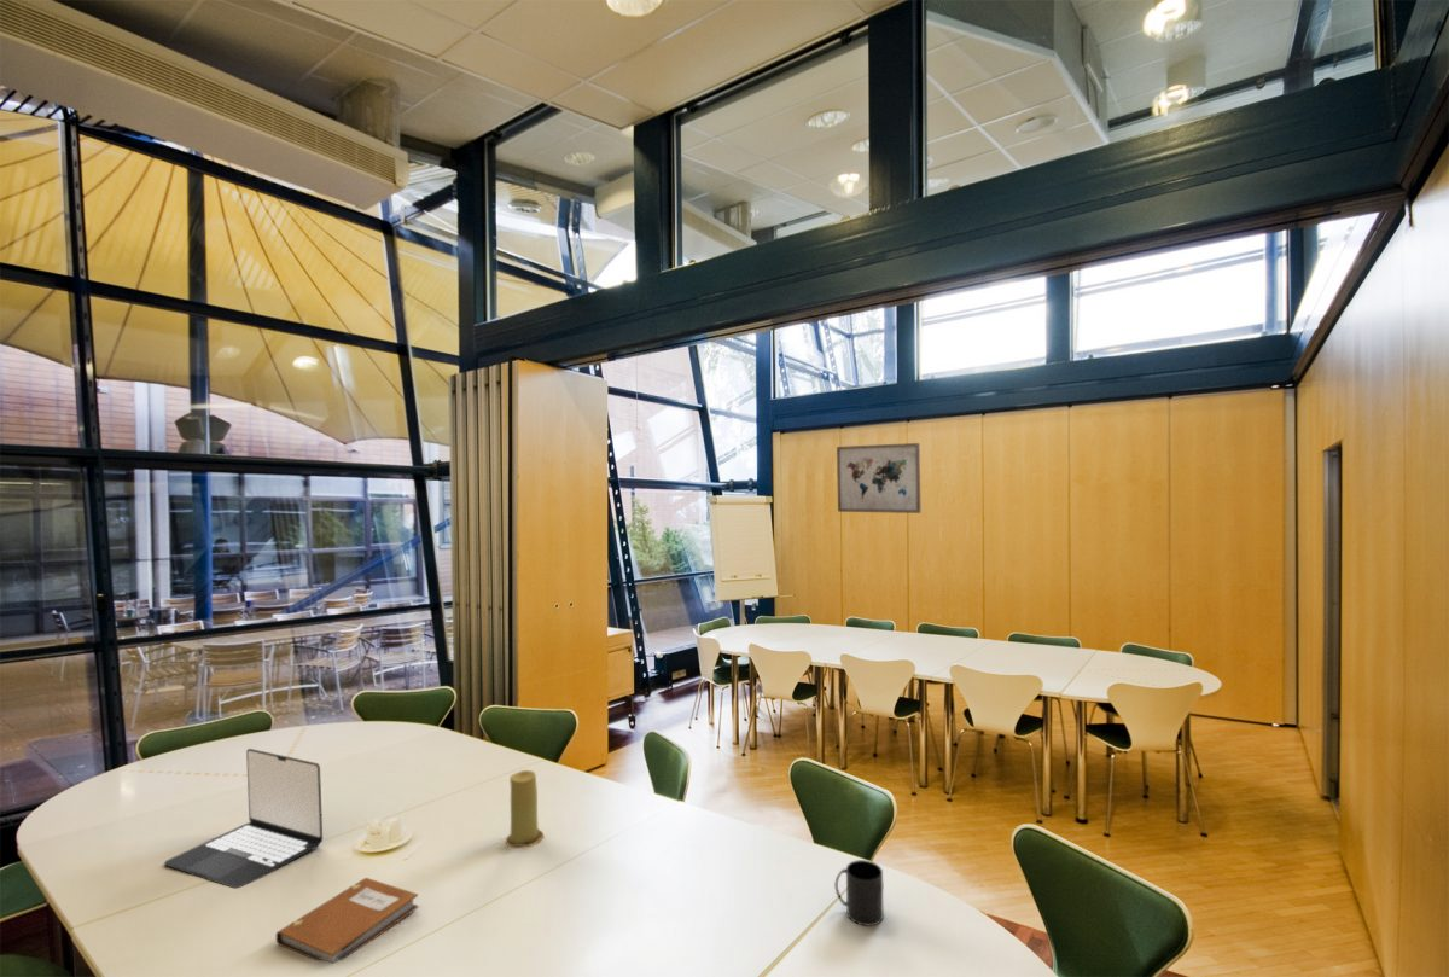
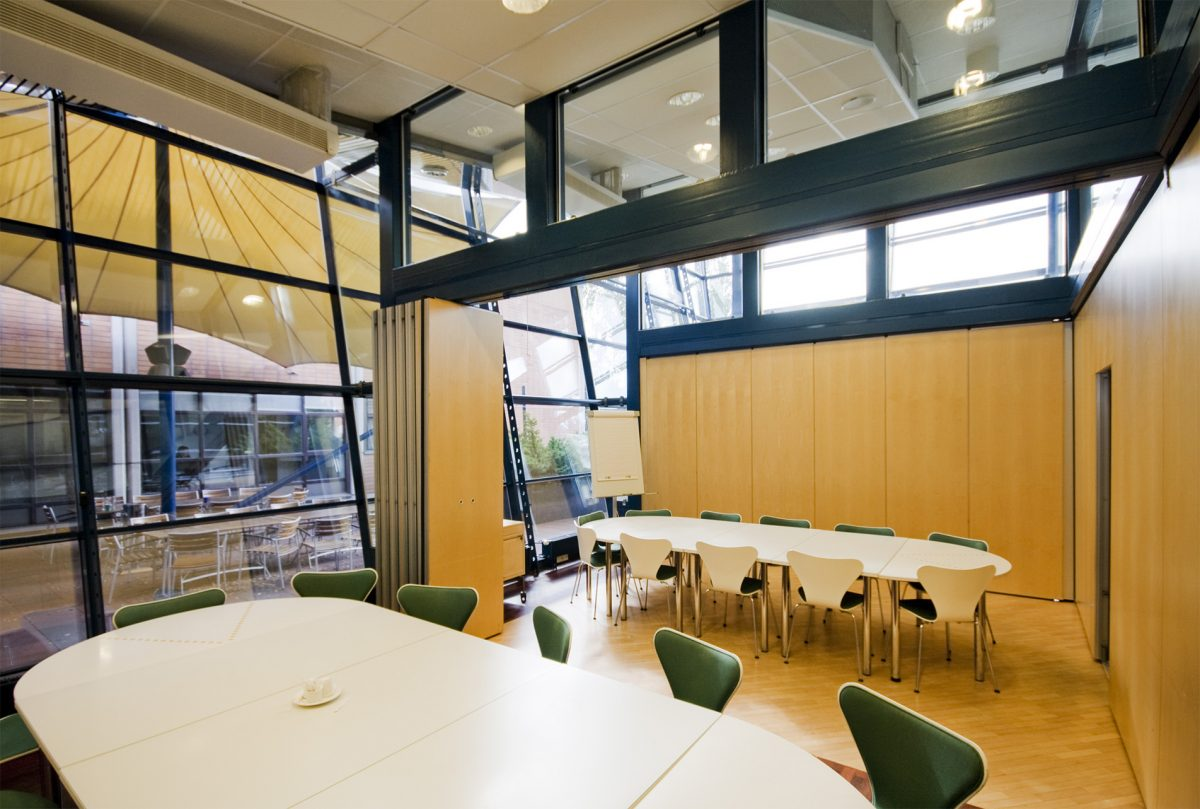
- mug [834,859,885,927]
- laptop [163,748,324,889]
- wall art [836,442,923,514]
- notebook [275,877,419,964]
- candle [505,769,545,849]
